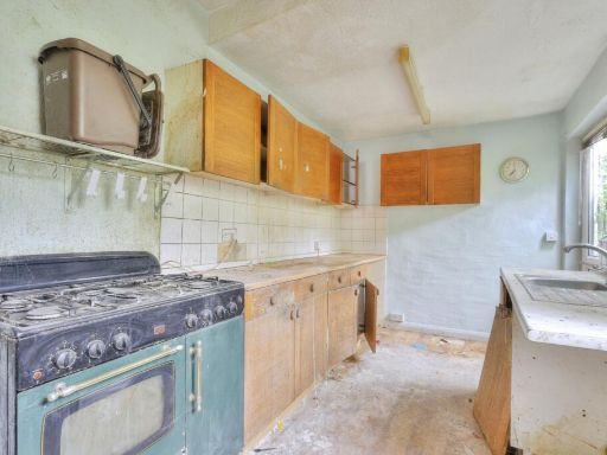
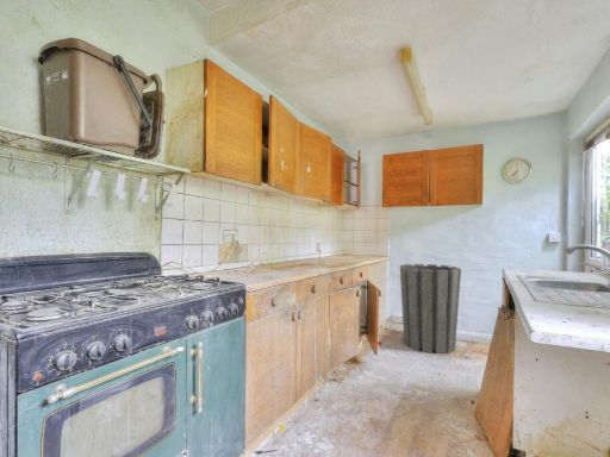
+ trash can [399,263,462,355]
